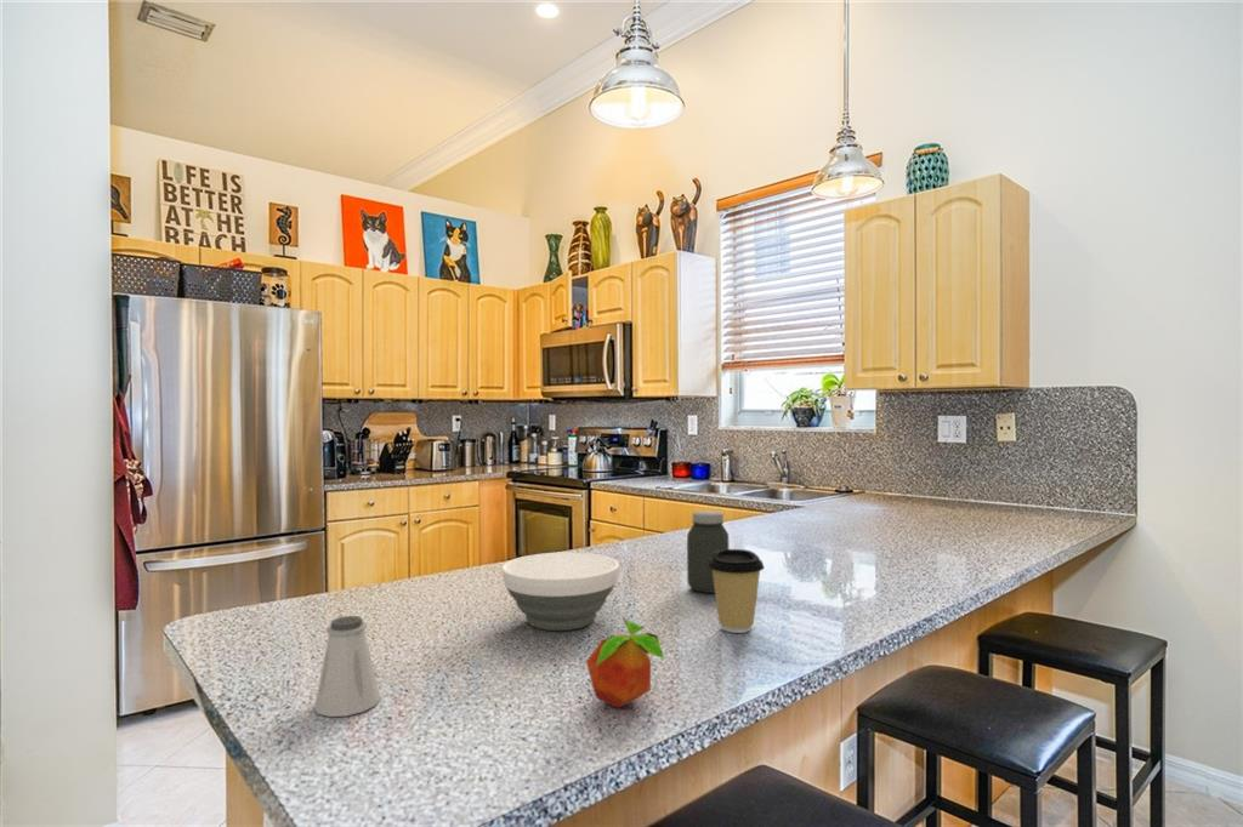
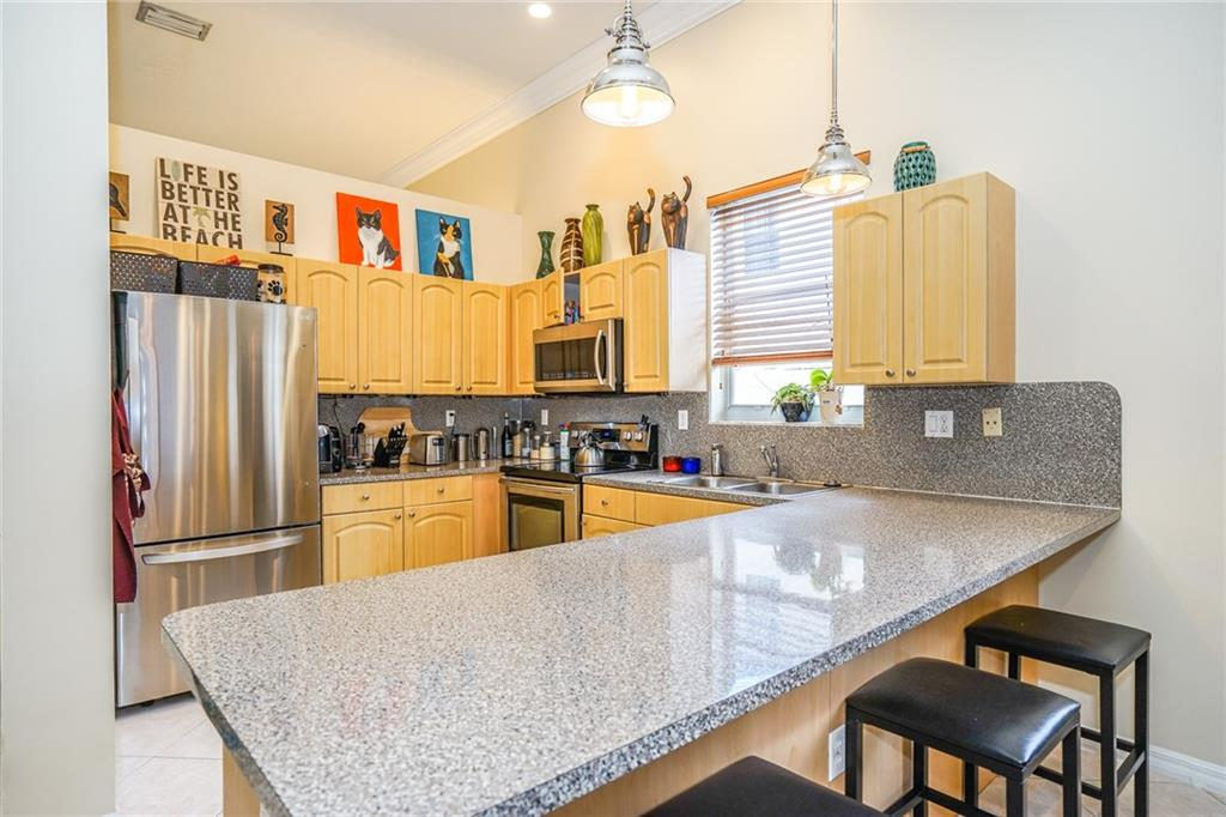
- jar [686,509,730,594]
- fruit [585,617,665,709]
- coffee cup [708,548,766,634]
- bowl [500,552,620,632]
- saltshaker [313,615,381,718]
